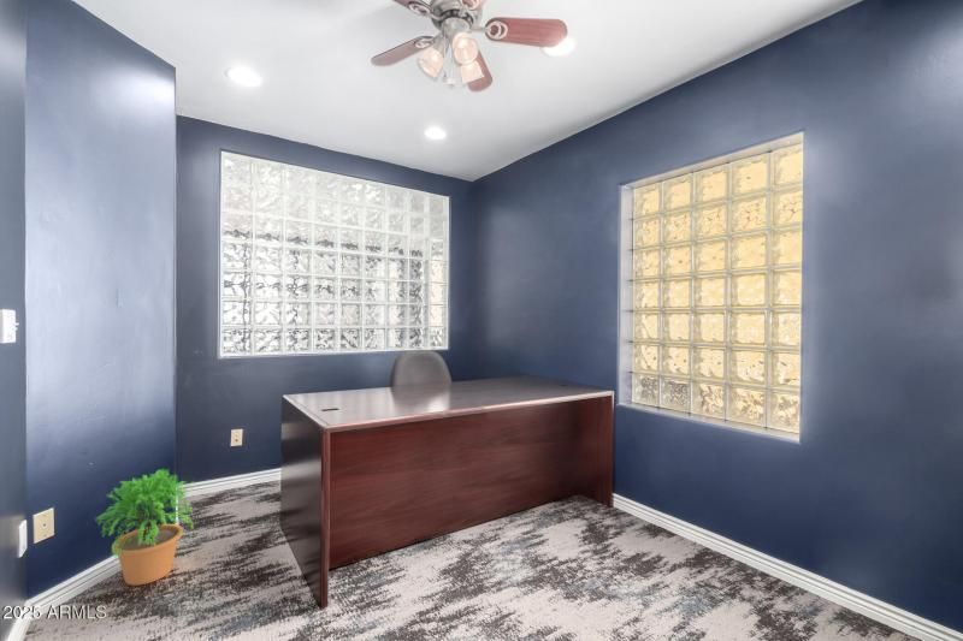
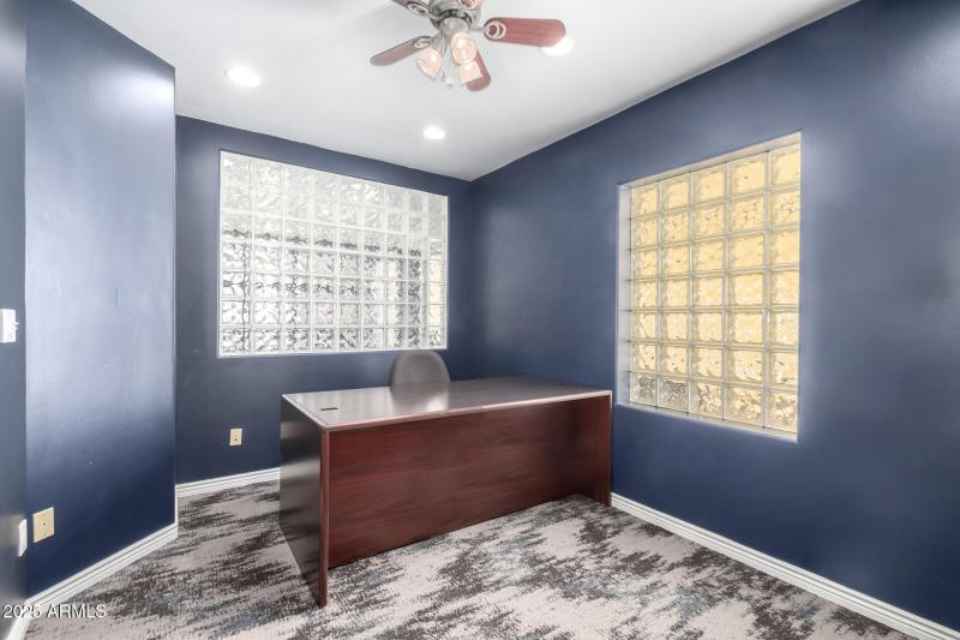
- potted plant [91,468,197,587]
